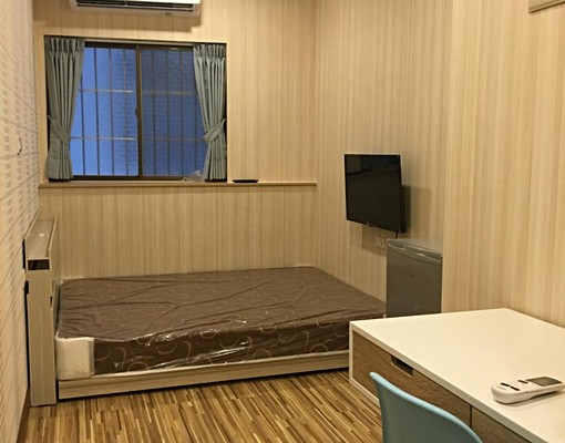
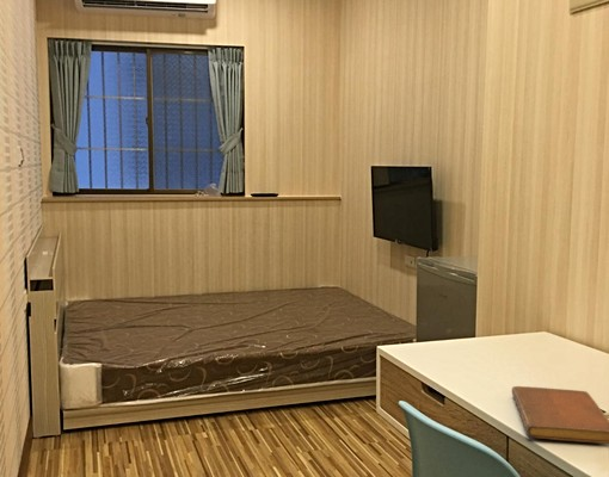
+ notebook [511,385,609,445]
